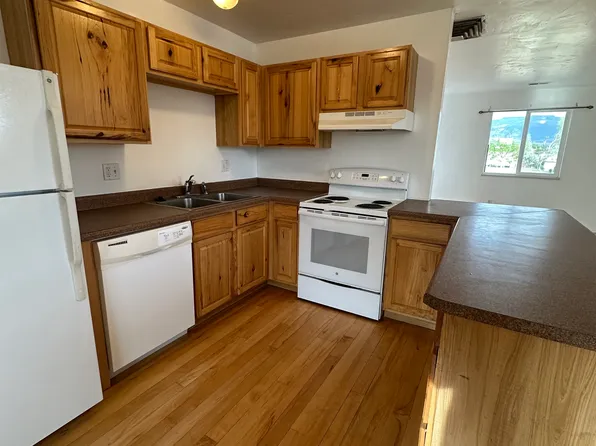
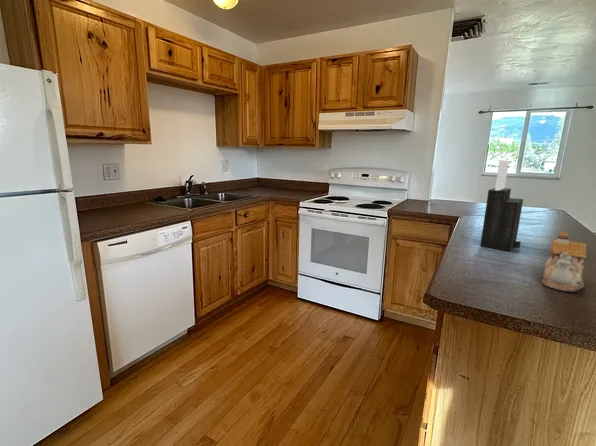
+ teapot [541,231,587,293]
+ knife block [479,159,524,252]
